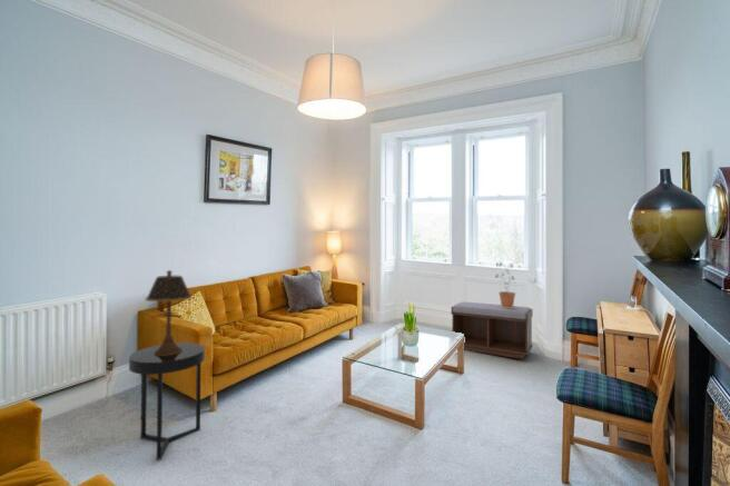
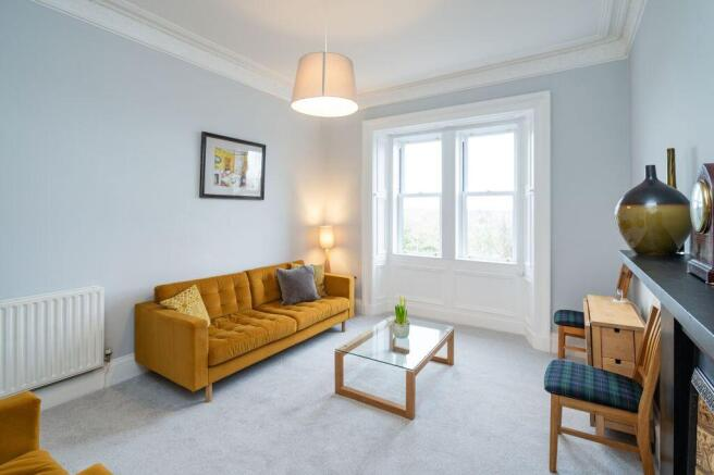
- bench [451,301,534,360]
- side table [128,341,206,462]
- potted plant [494,261,516,308]
- table lamp [144,269,194,356]
